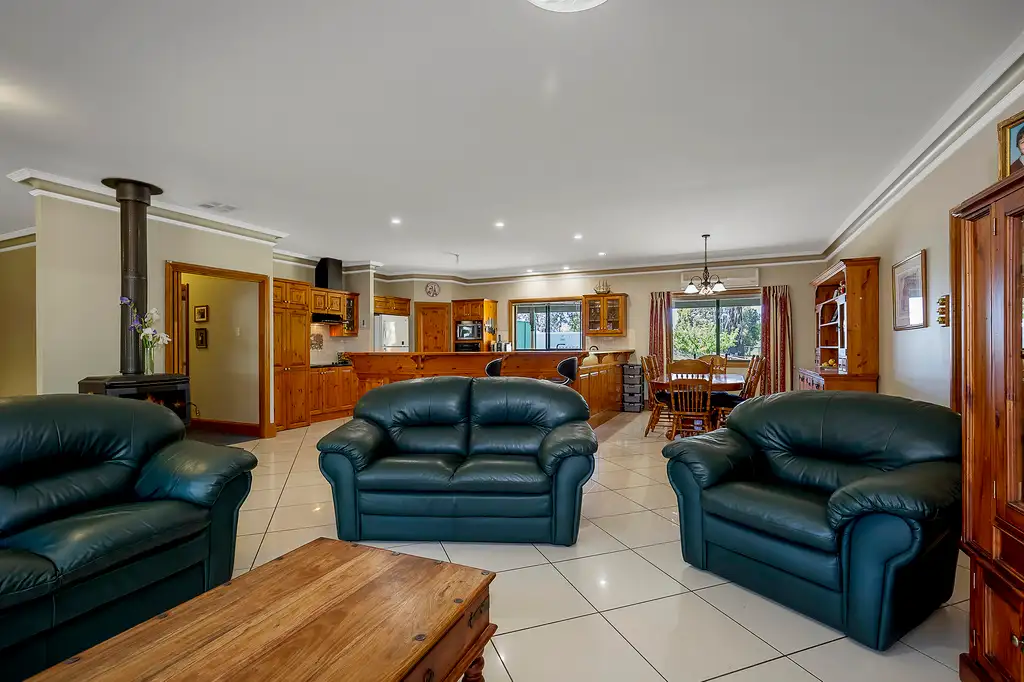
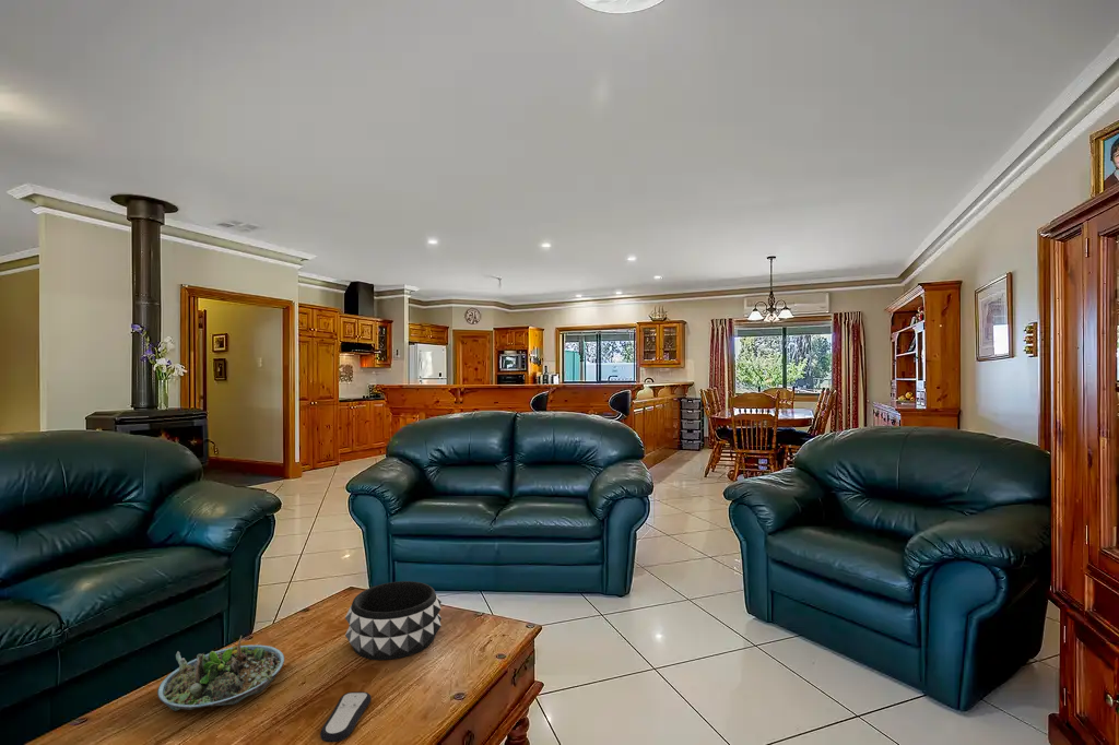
+ succulent planter [156,635,285,712]
+ remote control [319,690,373,743]
+ decorative bowl [344,580,443,661]
